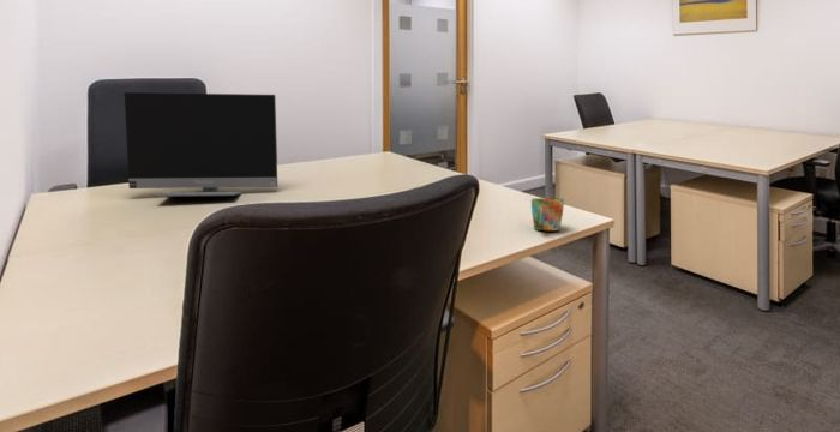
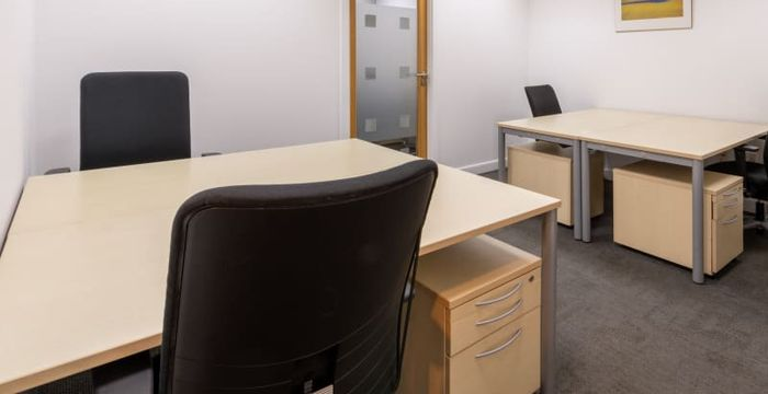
- monitor [124,91,278,198]
- mug [530,197,565,232]
